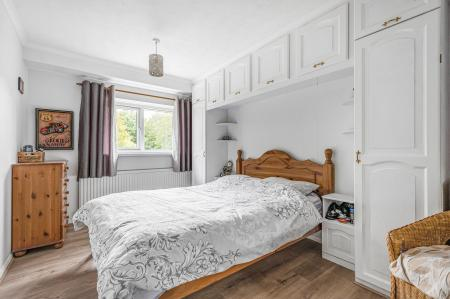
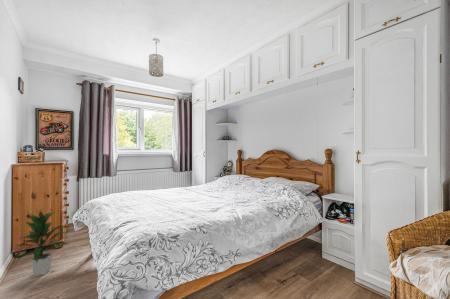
+ indoor plant [13,211,70,277]
